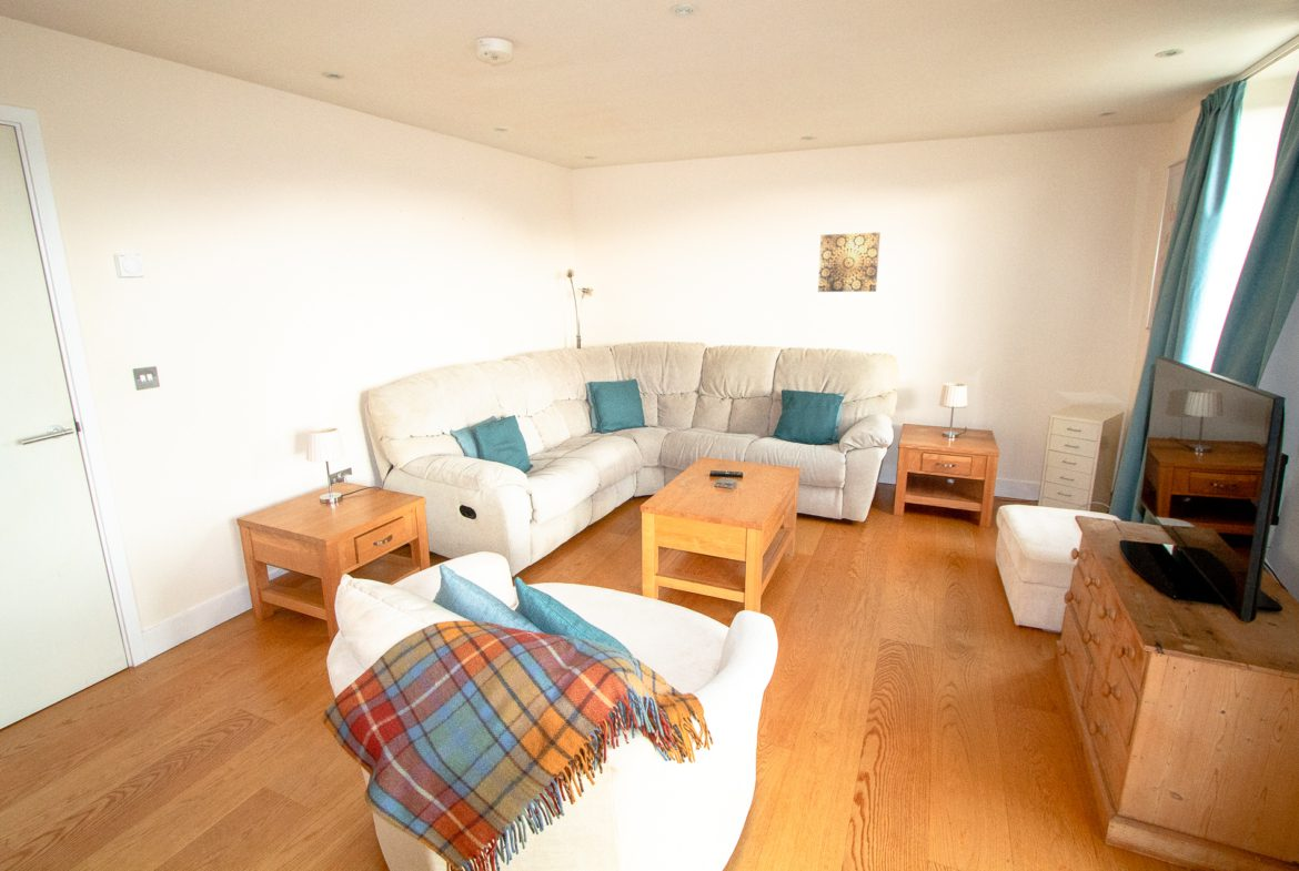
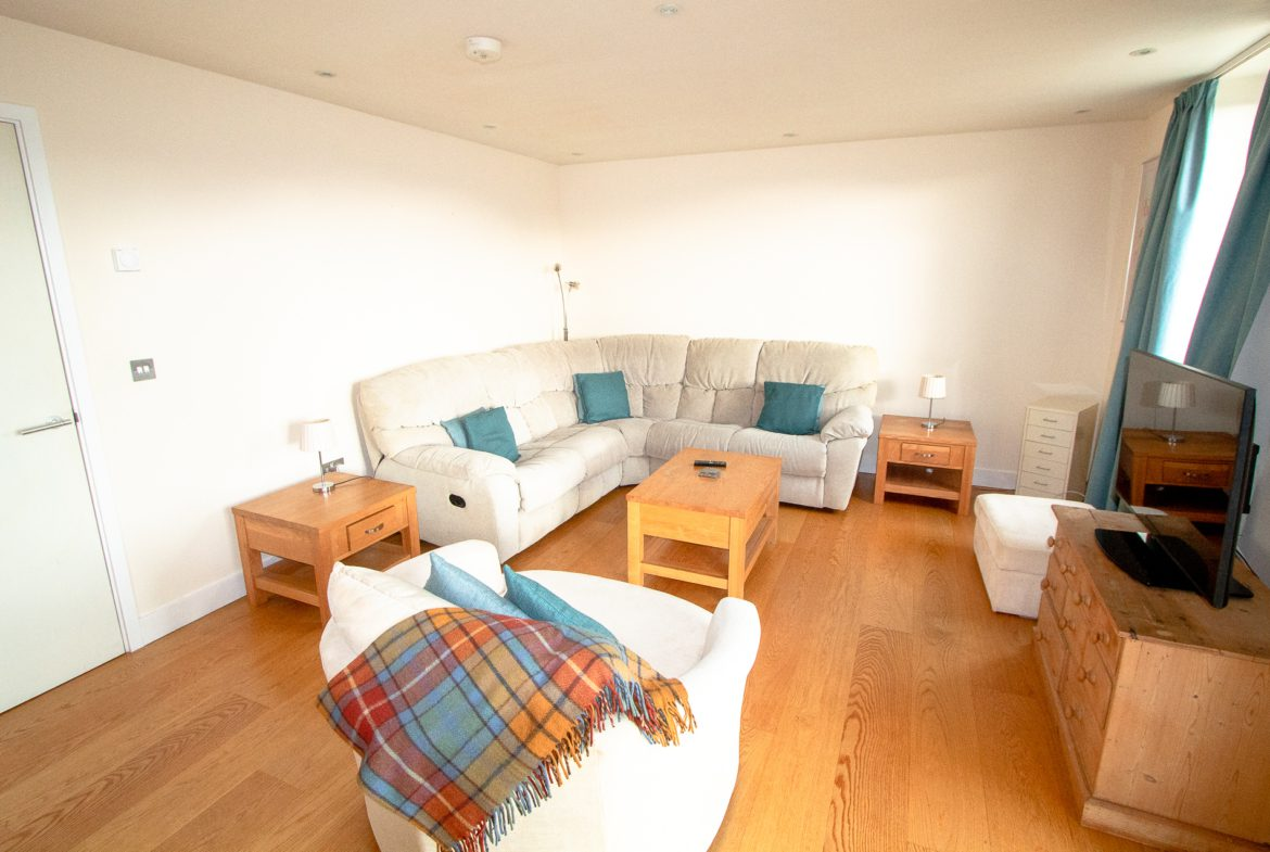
- wall art [817,231,882,293]
